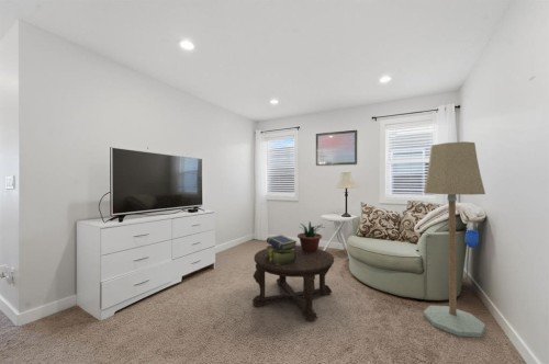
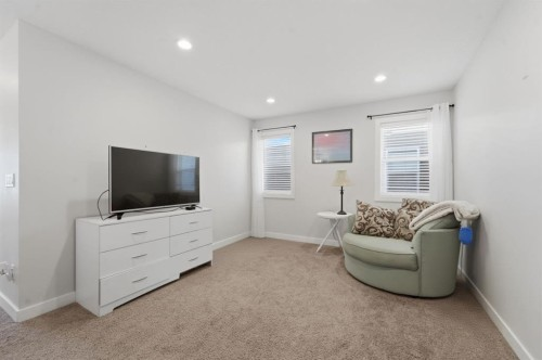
- potted plant [296,220,326,253]
- stack of books [265,234,298,265]
- floor lamp [423,140,486,339]
- coffee table [251,244,335,322]
